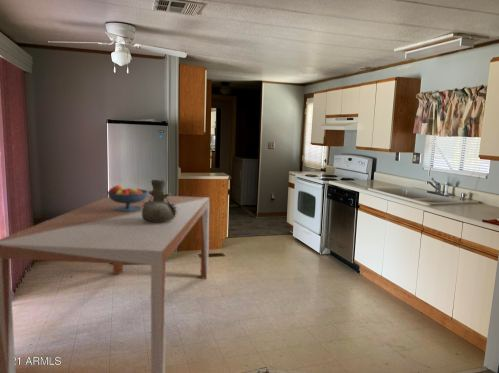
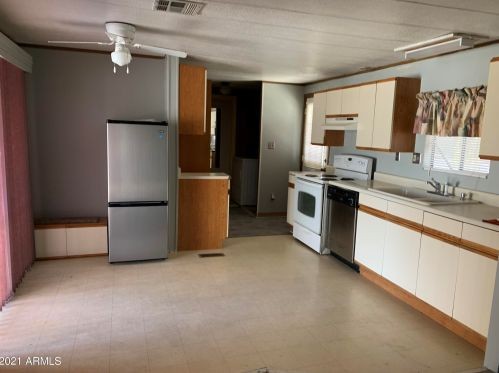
- table [0,194,210,373]
- vase [142,179,179,223]
- fruit bowl [106,184,149,212]
